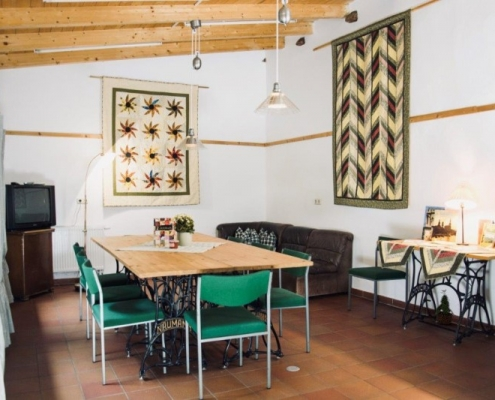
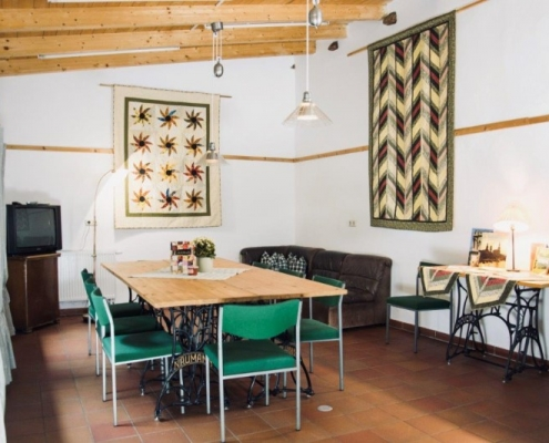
- potted plant [434,289,455,326]
